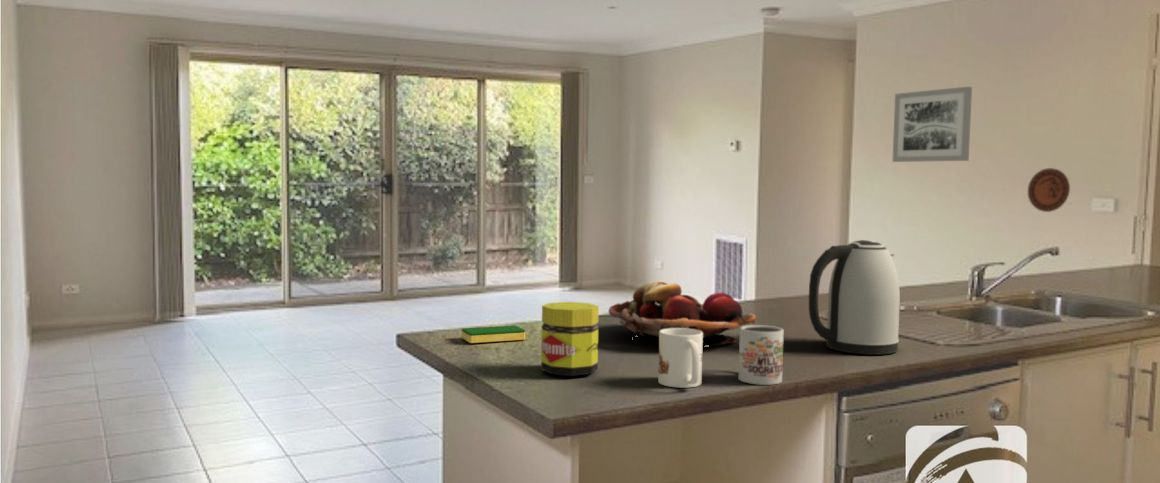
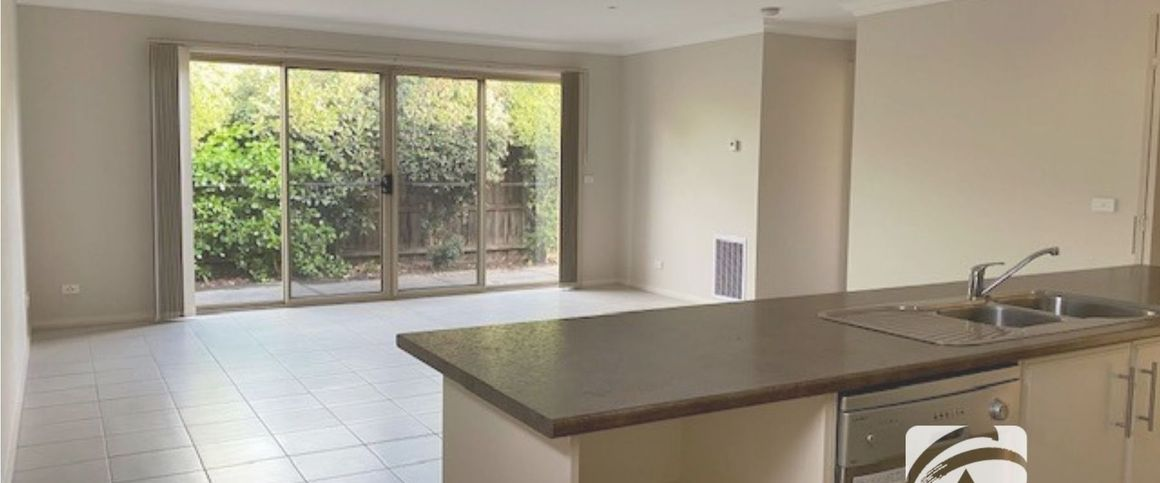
- kettle [808,239,901,356]
- wall art [891,86,973,163]
- mug [738,324,785,386]
- fruit basket [607,281,757,347]
- decorative plate [1027,167,1071,213]
- dish sponge [461,325,526,344]
- mug [657,327,704,389]
- jar [540,301,600,377]
